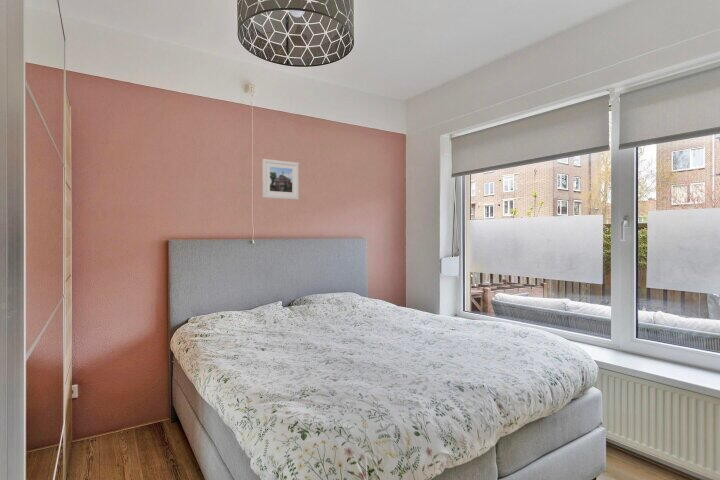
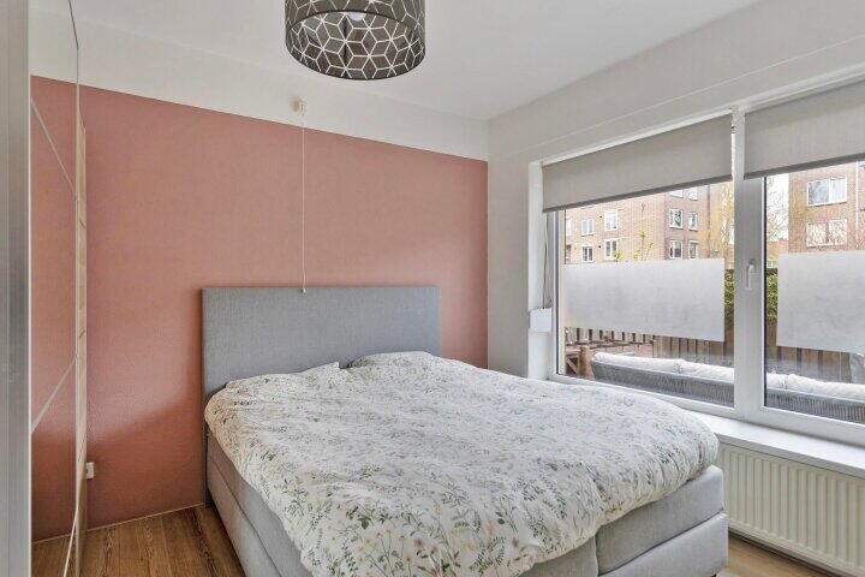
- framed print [261,158,300,201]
